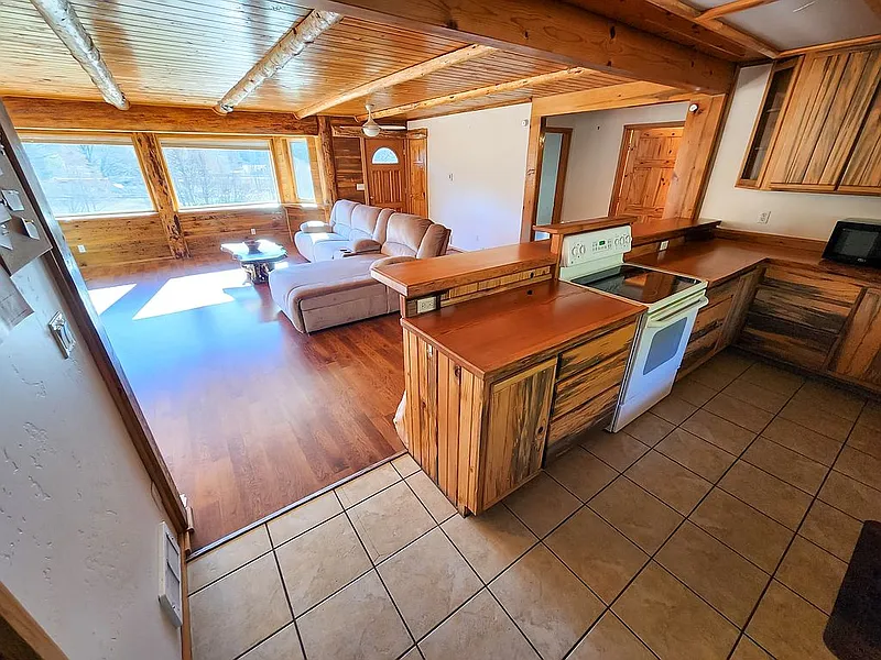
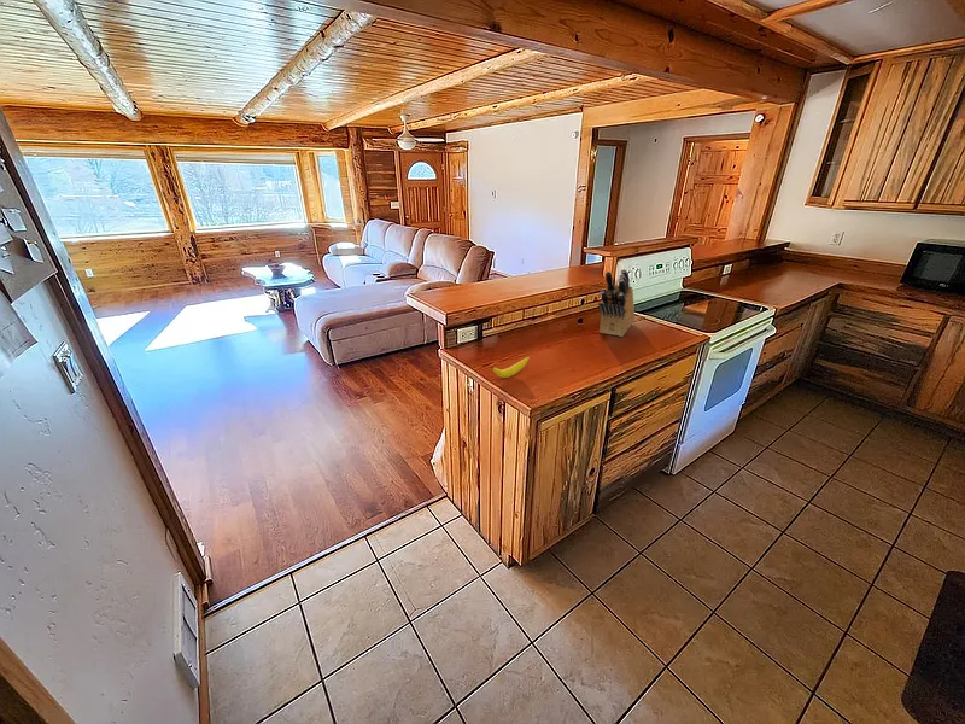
+ knife block [597,268,636,338]
+ banana [491,356,531,379]
